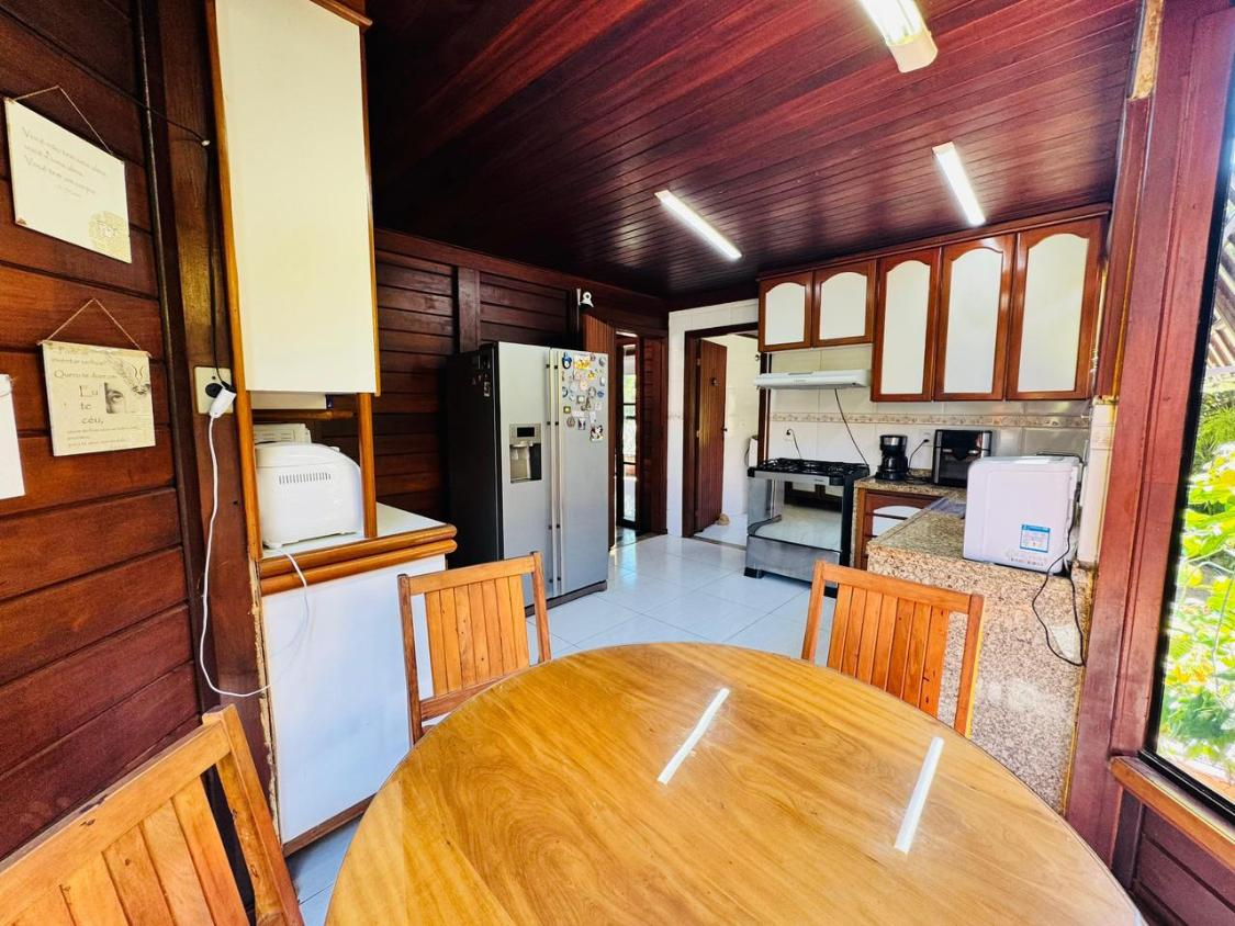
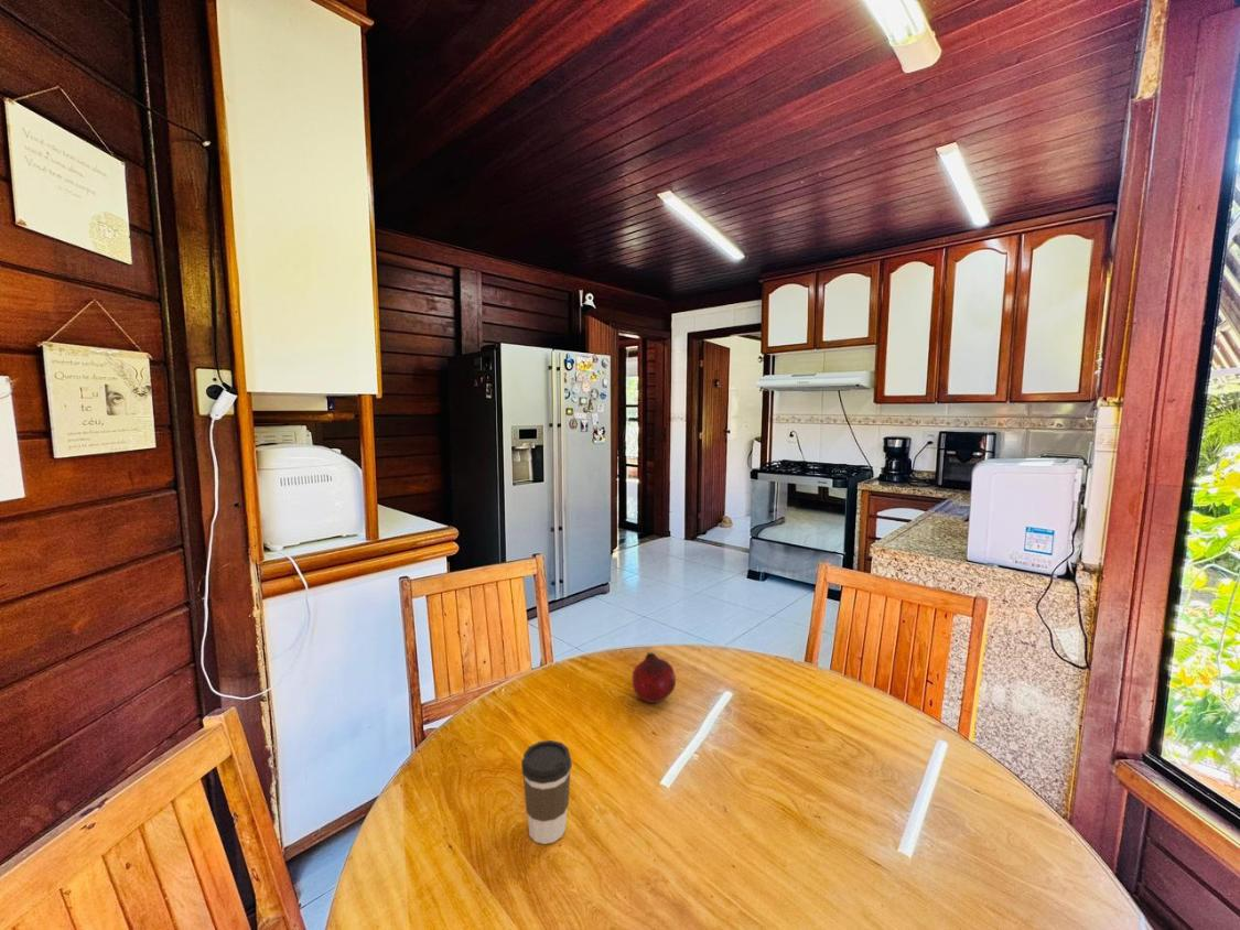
+ fruit [630,651,677,704]
+ coffee cup [520,739,573,845]
